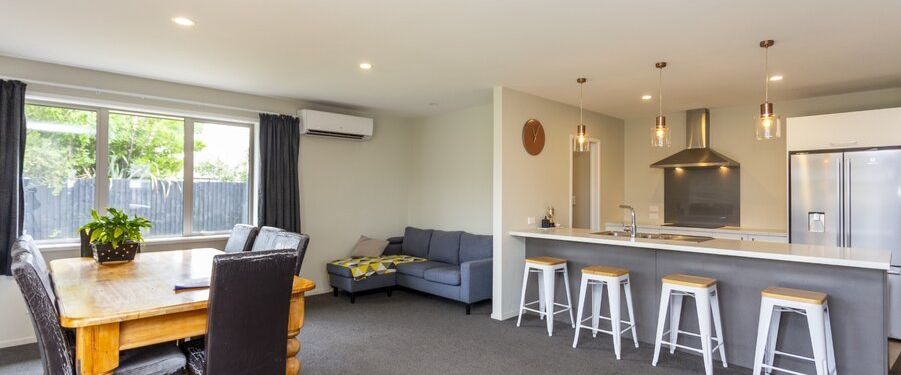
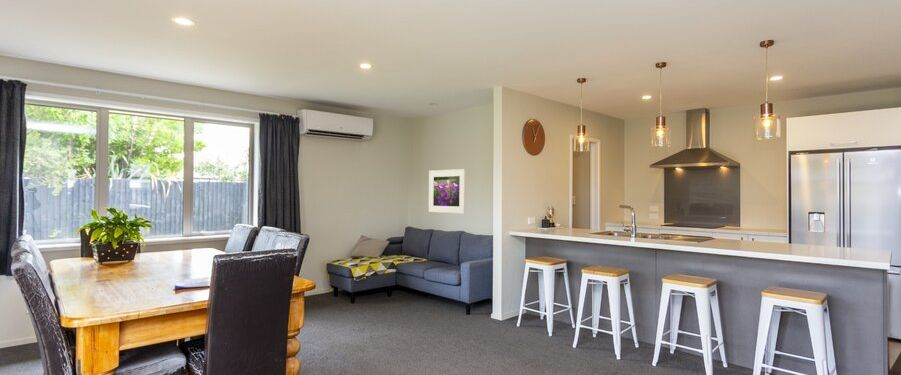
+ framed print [428,168,466,215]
